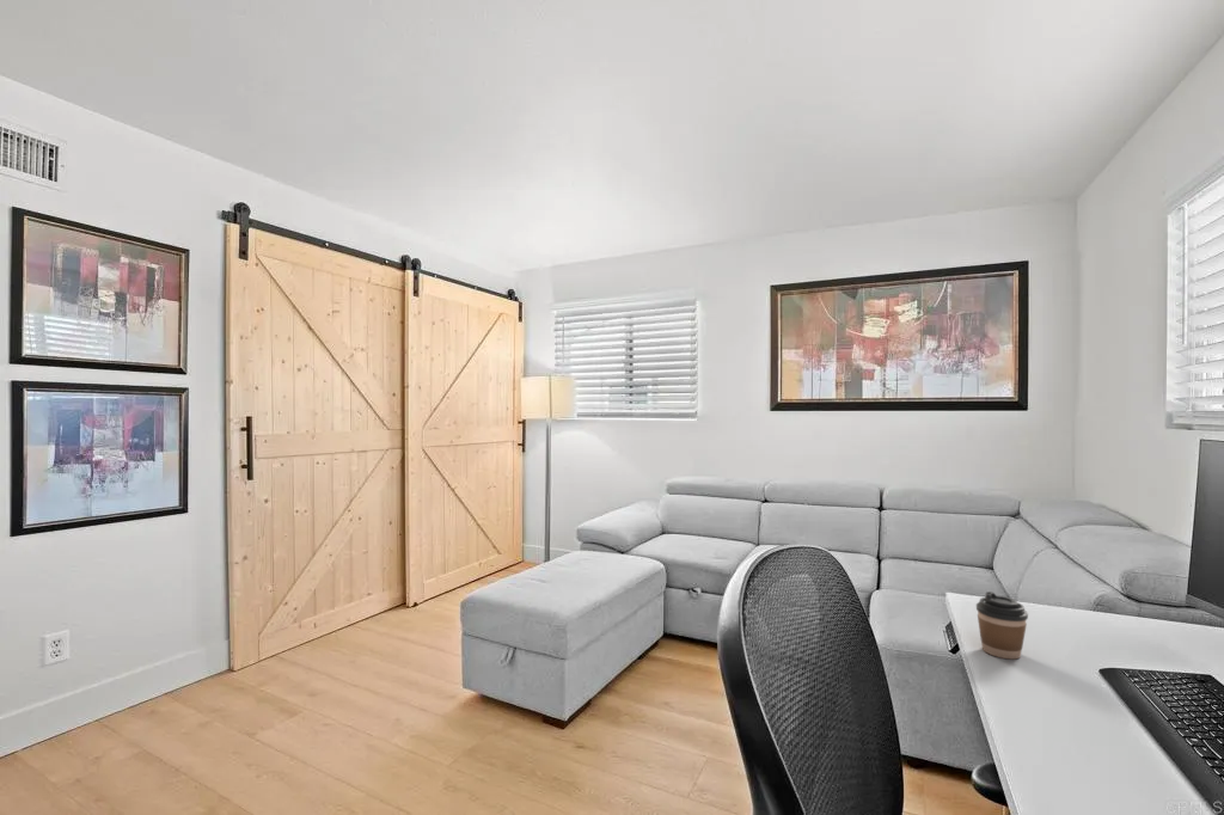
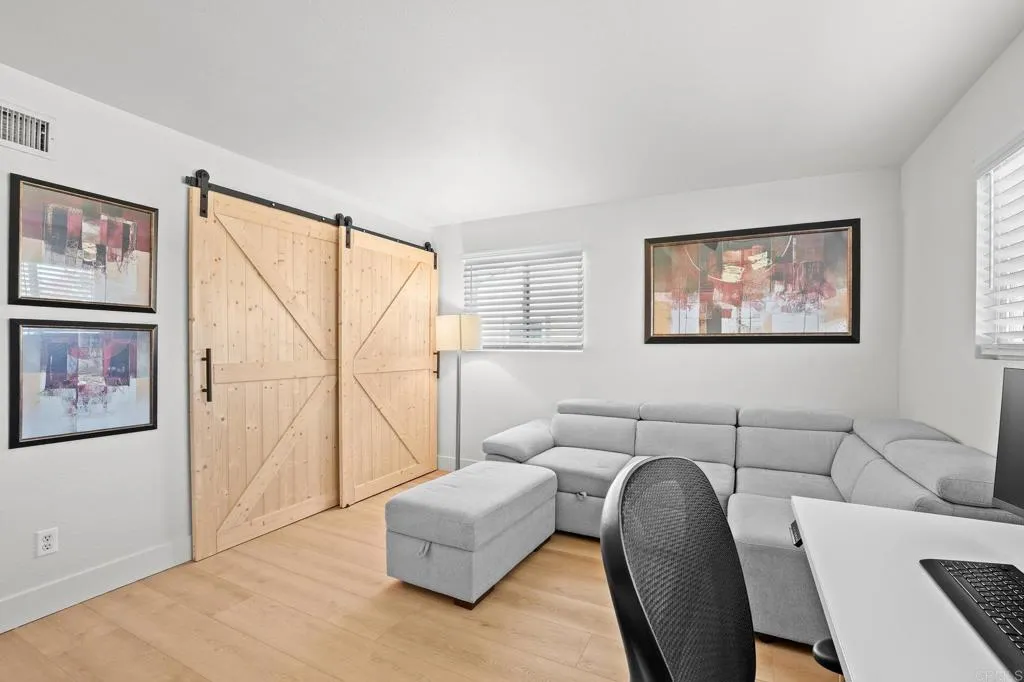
- coffee cup [975,590,1029,661]
